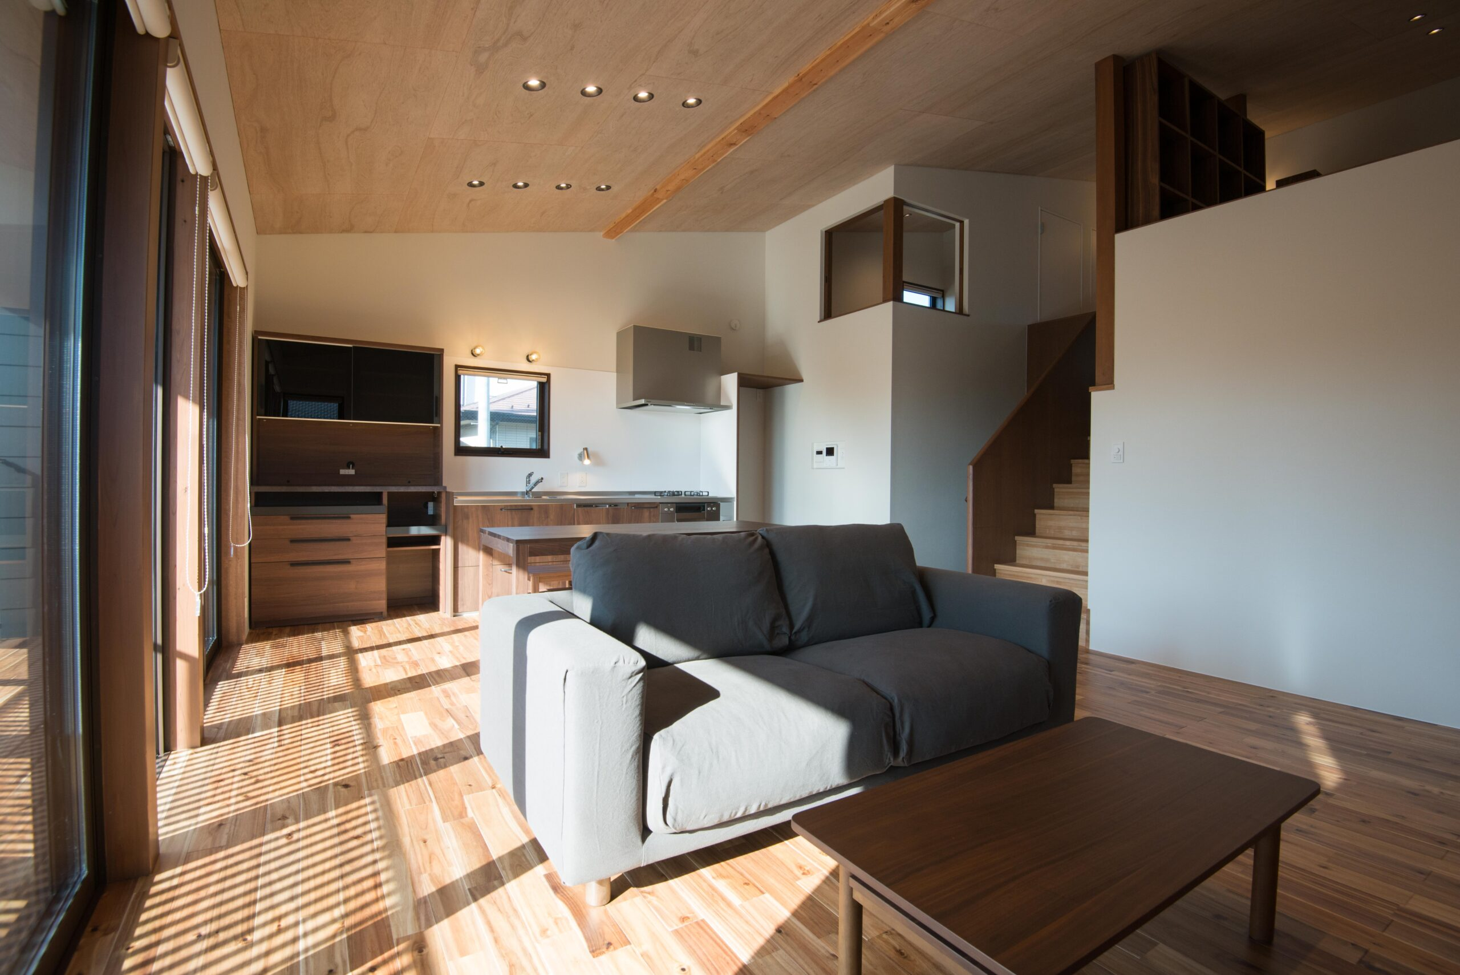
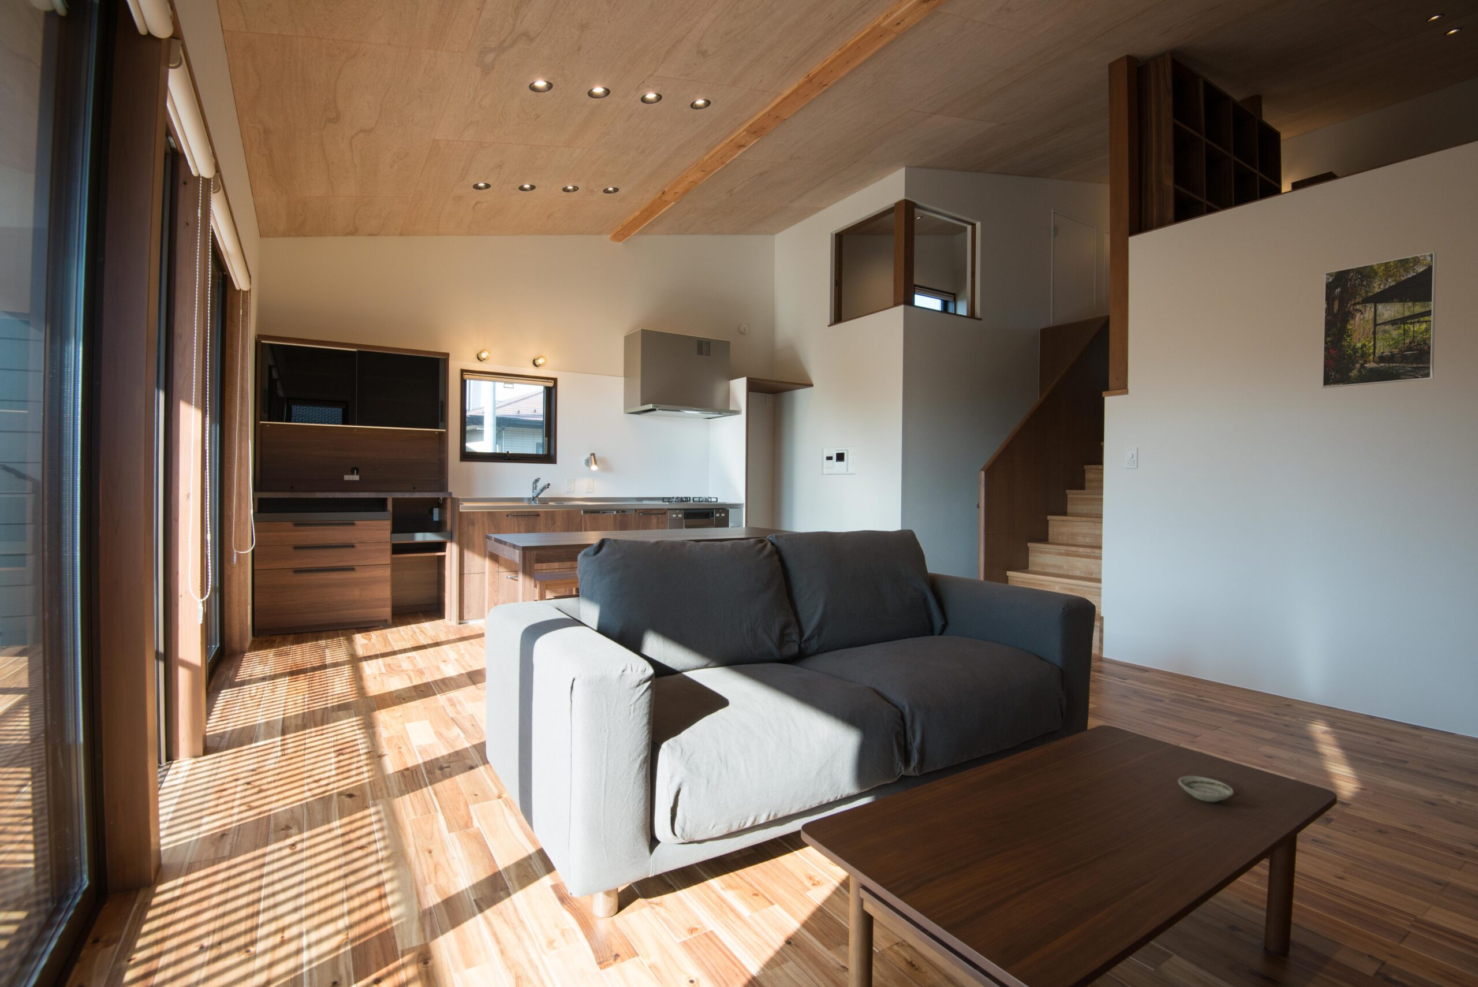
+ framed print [1322,251,1437,389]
+ saucer [1177,776,1235,802]
